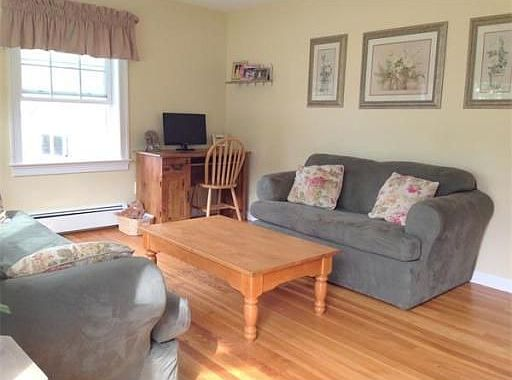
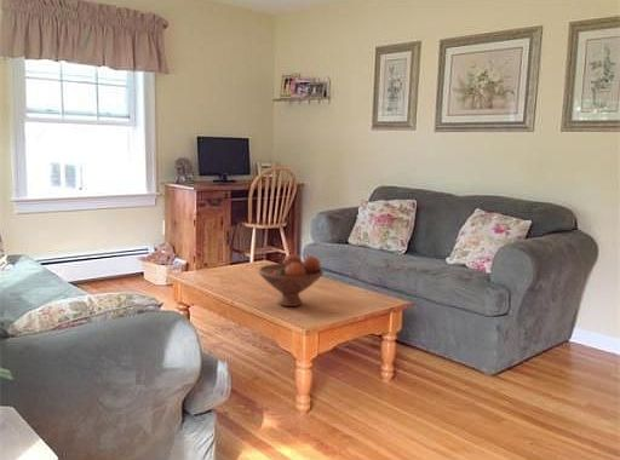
+ fruit bowl [257,253,325,307]
